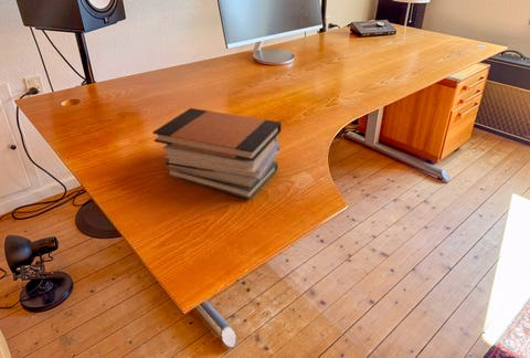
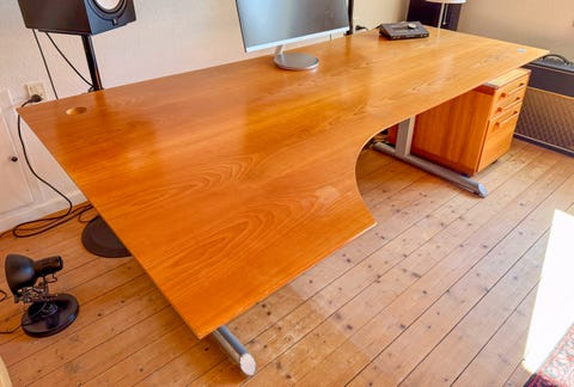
- book stack [151,107,283,200]
